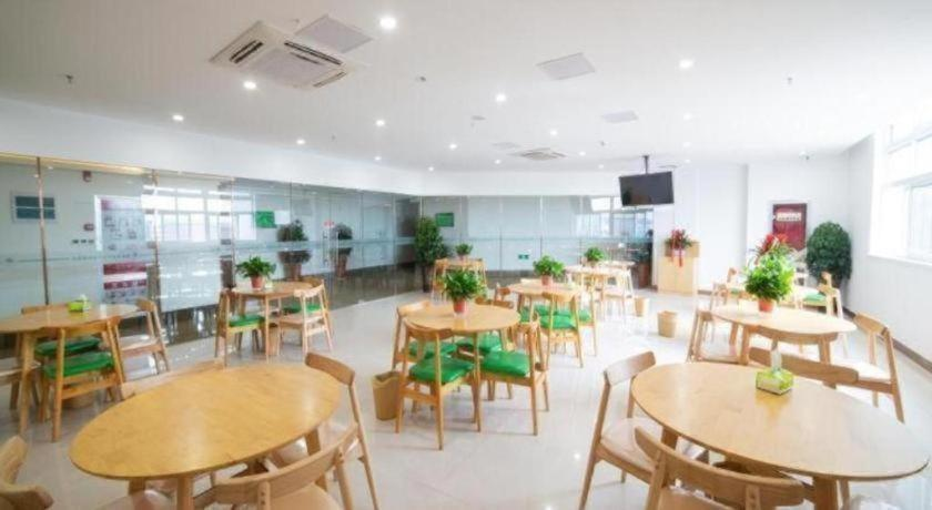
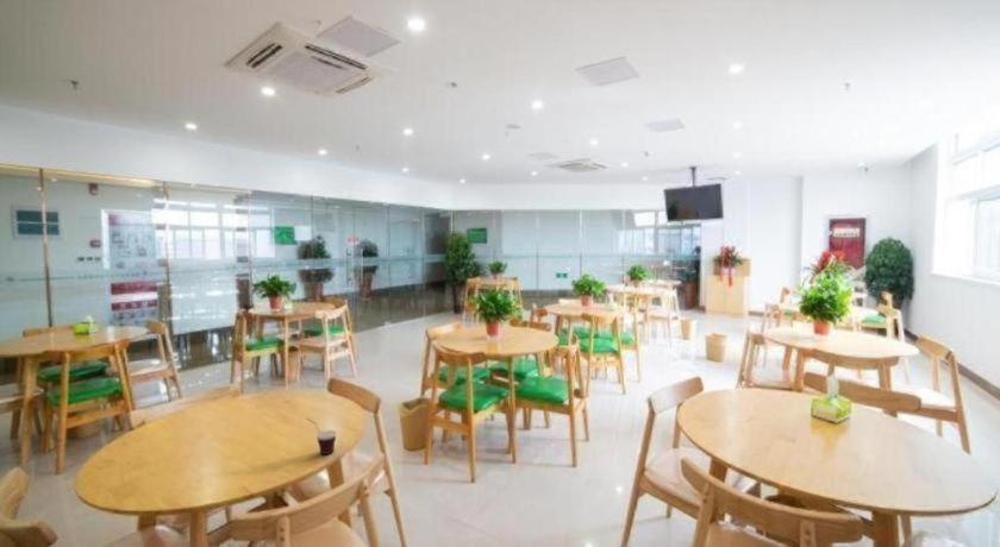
+ cup [305,417,338,455]
